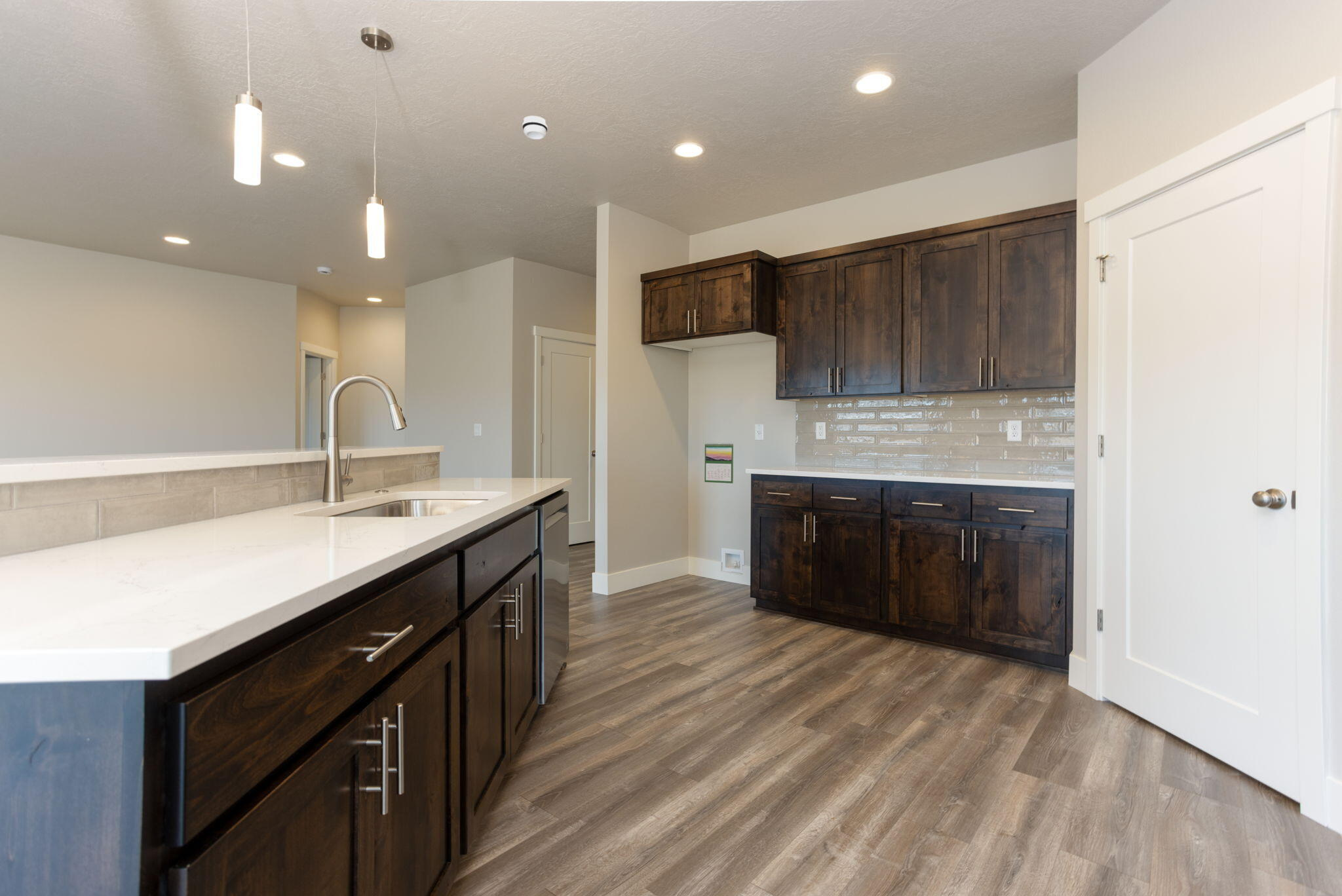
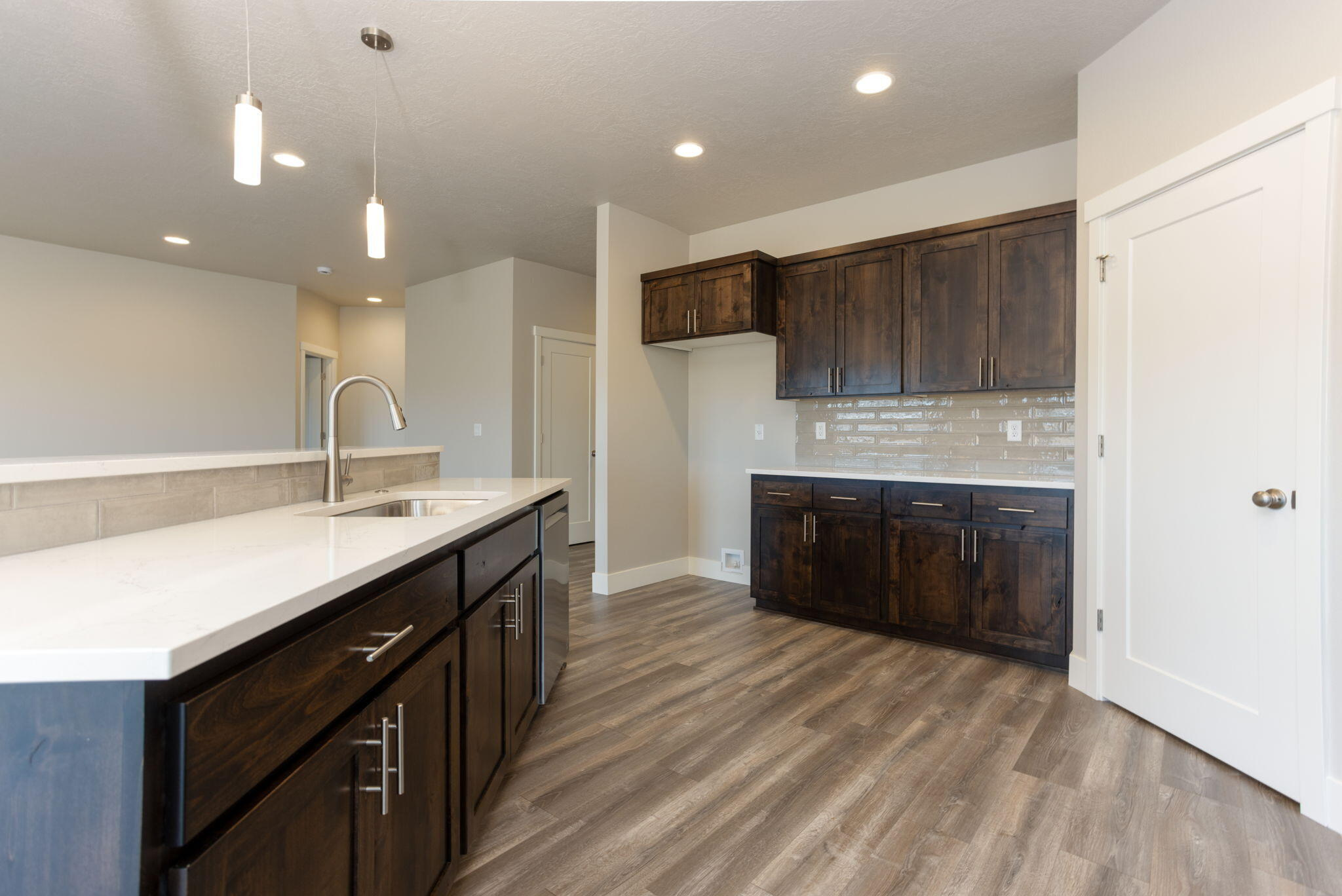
- smoke detector [522,115,548,140]
- calendar [704,441,734,484]
